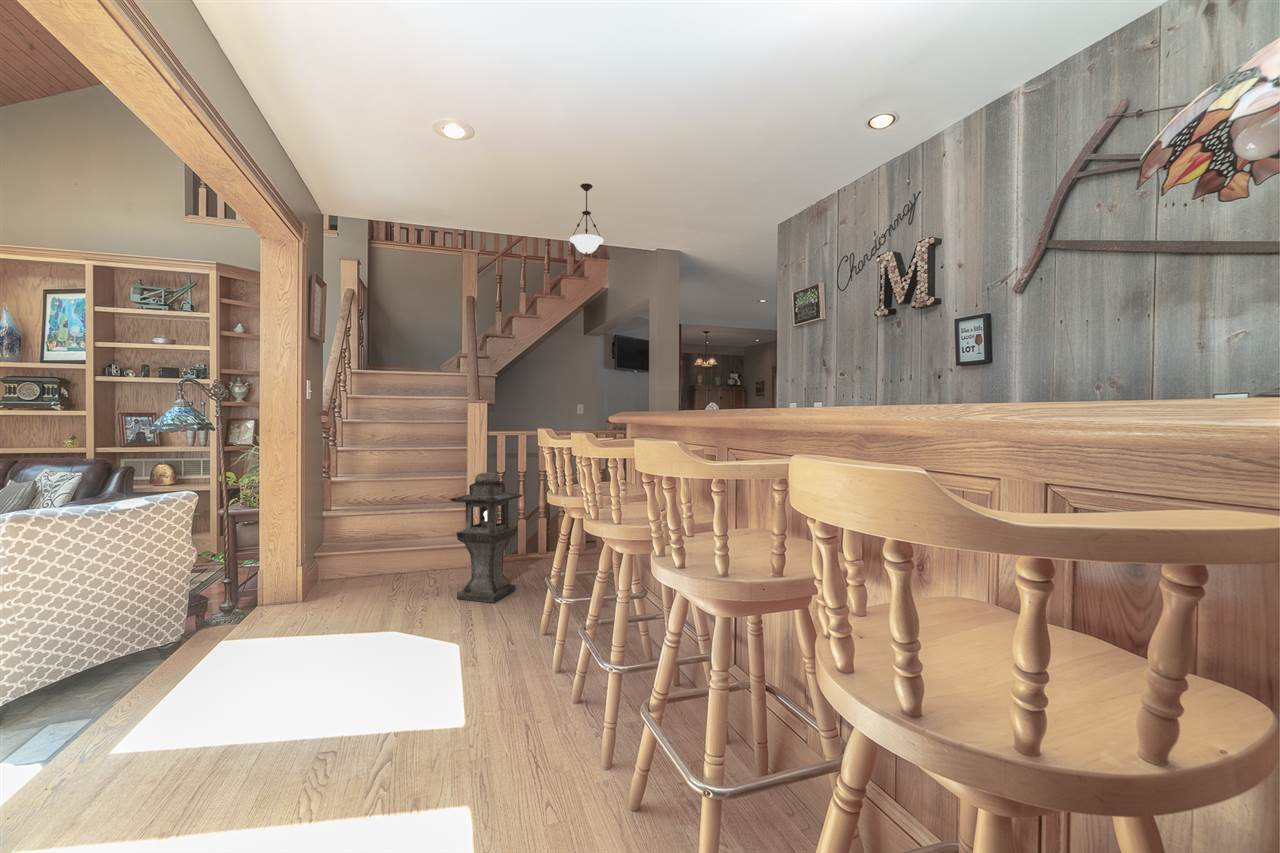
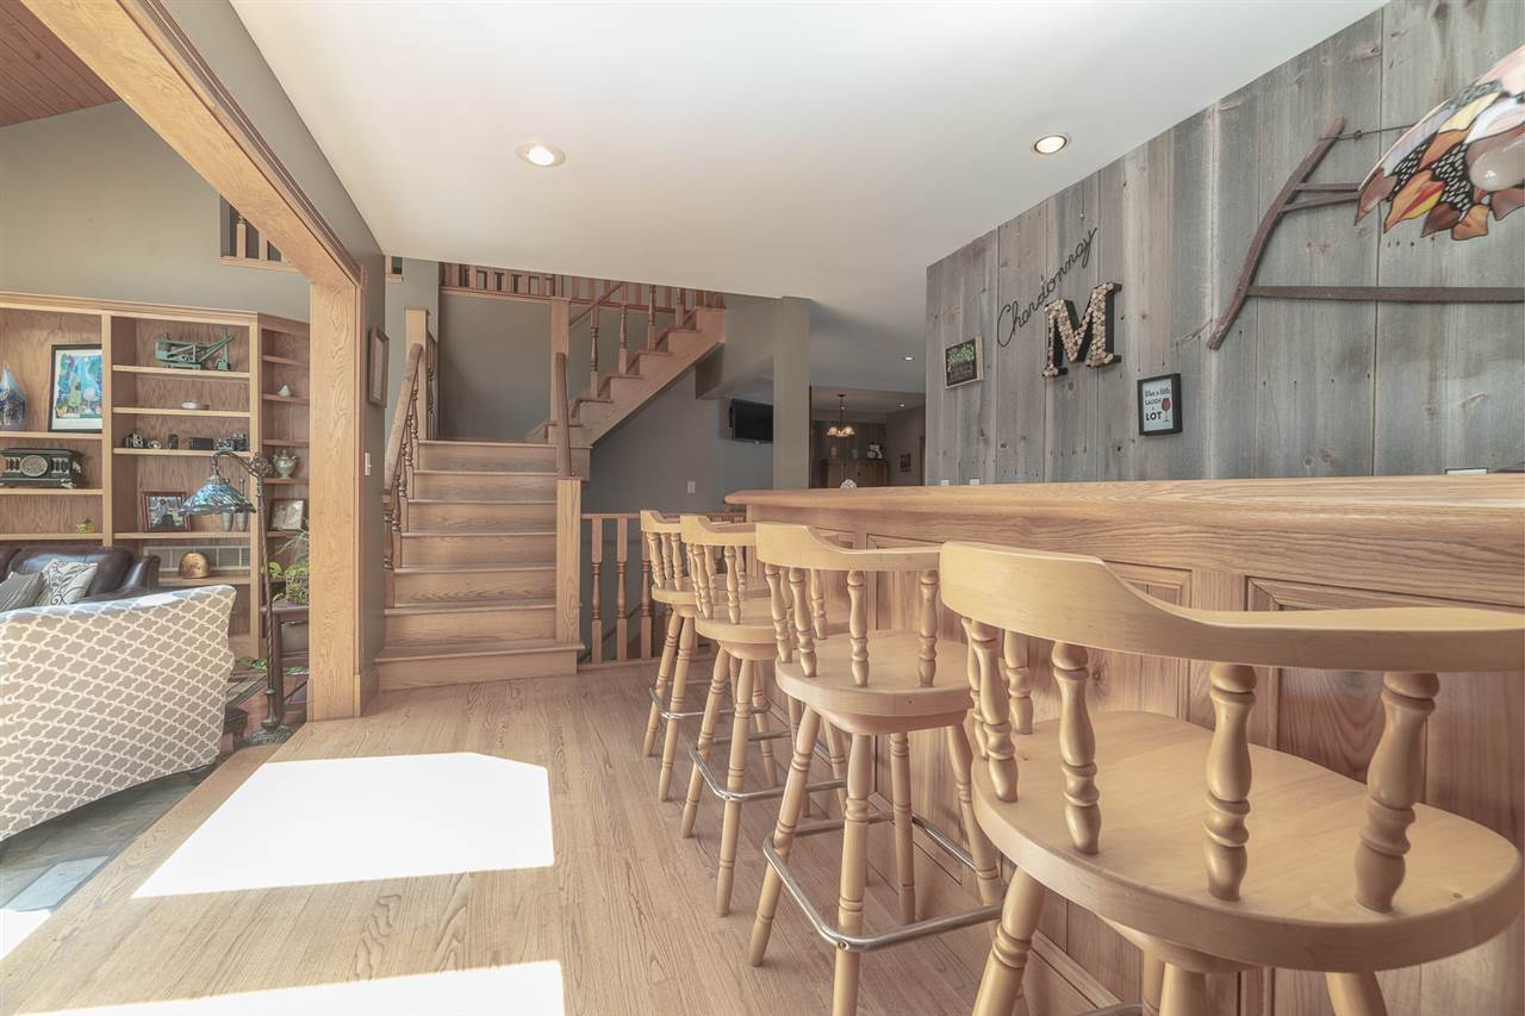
- lantern [449,472,523,604]
- pendant light [568,182,604,255]
